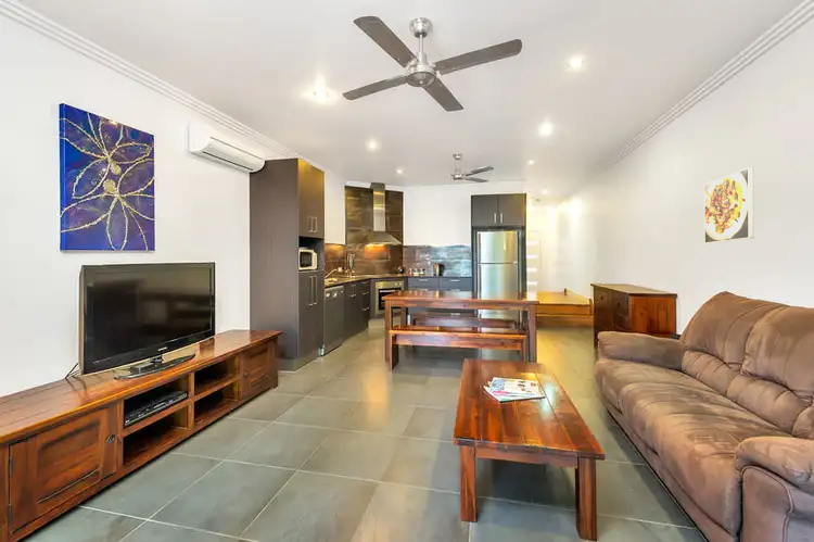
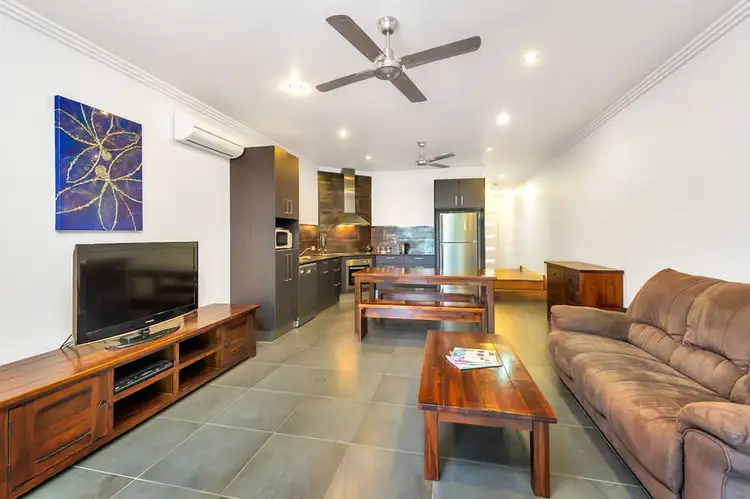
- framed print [703,166,754,244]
